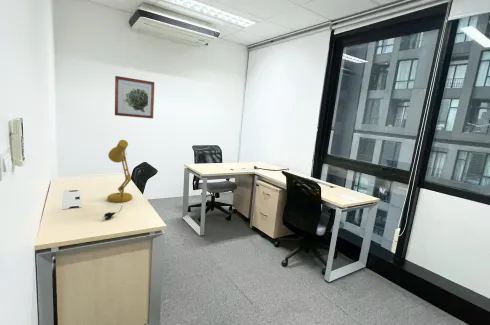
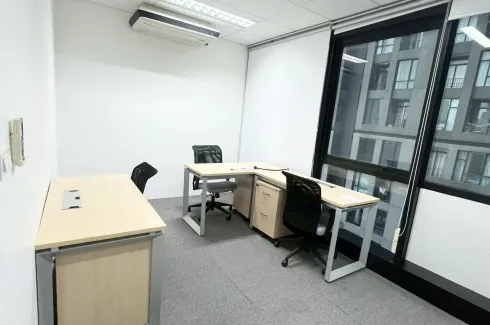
- wall art [114,75,156,119]
- desk lamp [101,139,133,220]
